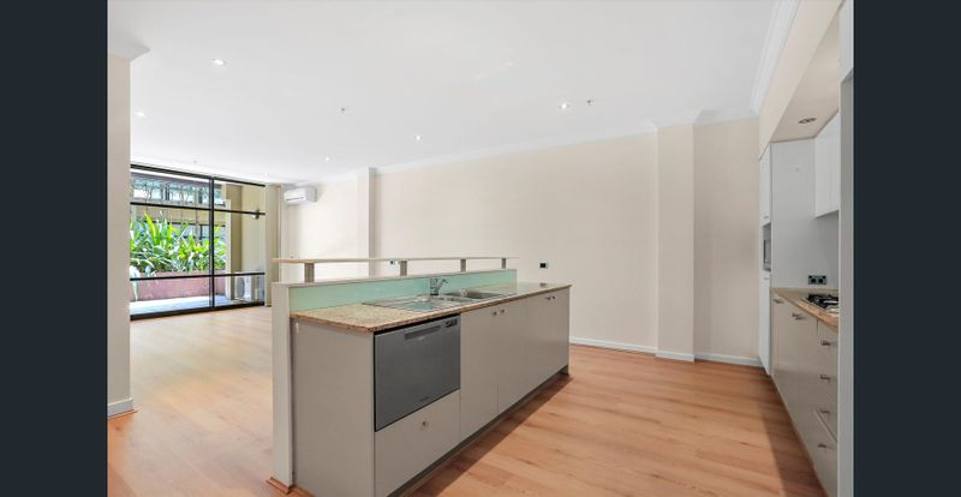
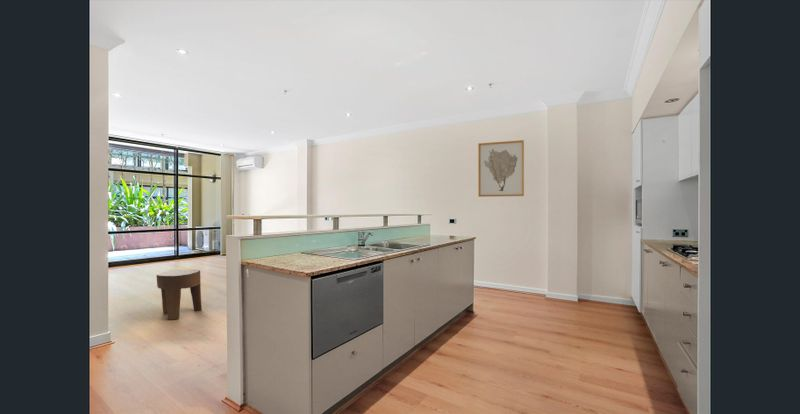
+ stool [156,268,203,321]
+ wall art [477,139,525,198]
